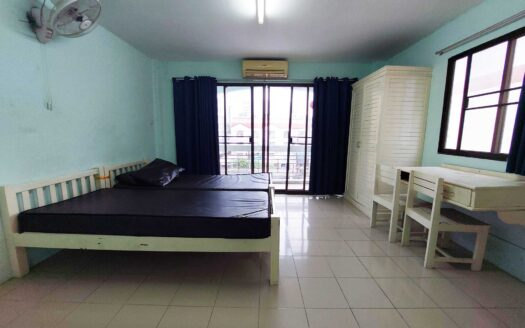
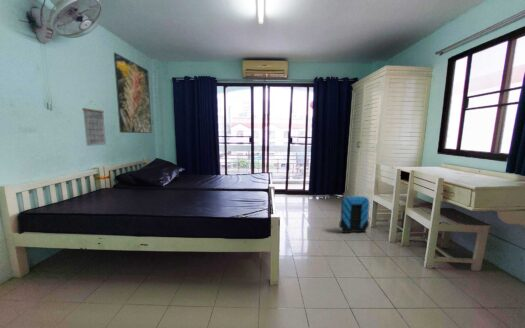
+ calendar [81,101,107,147]
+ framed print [113,52,153,134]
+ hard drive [338,195,370,234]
